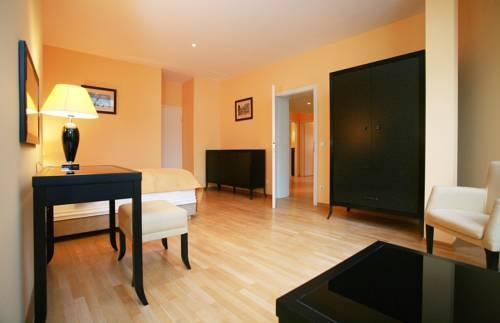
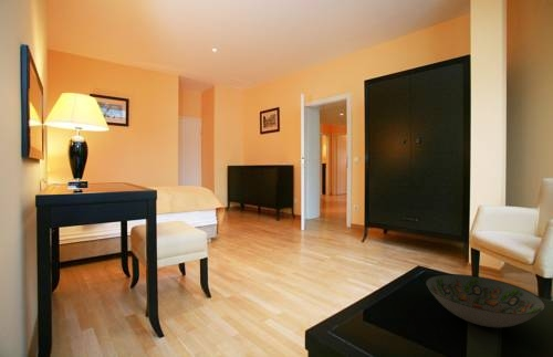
+ decorative bowl [425,273,546,328]
